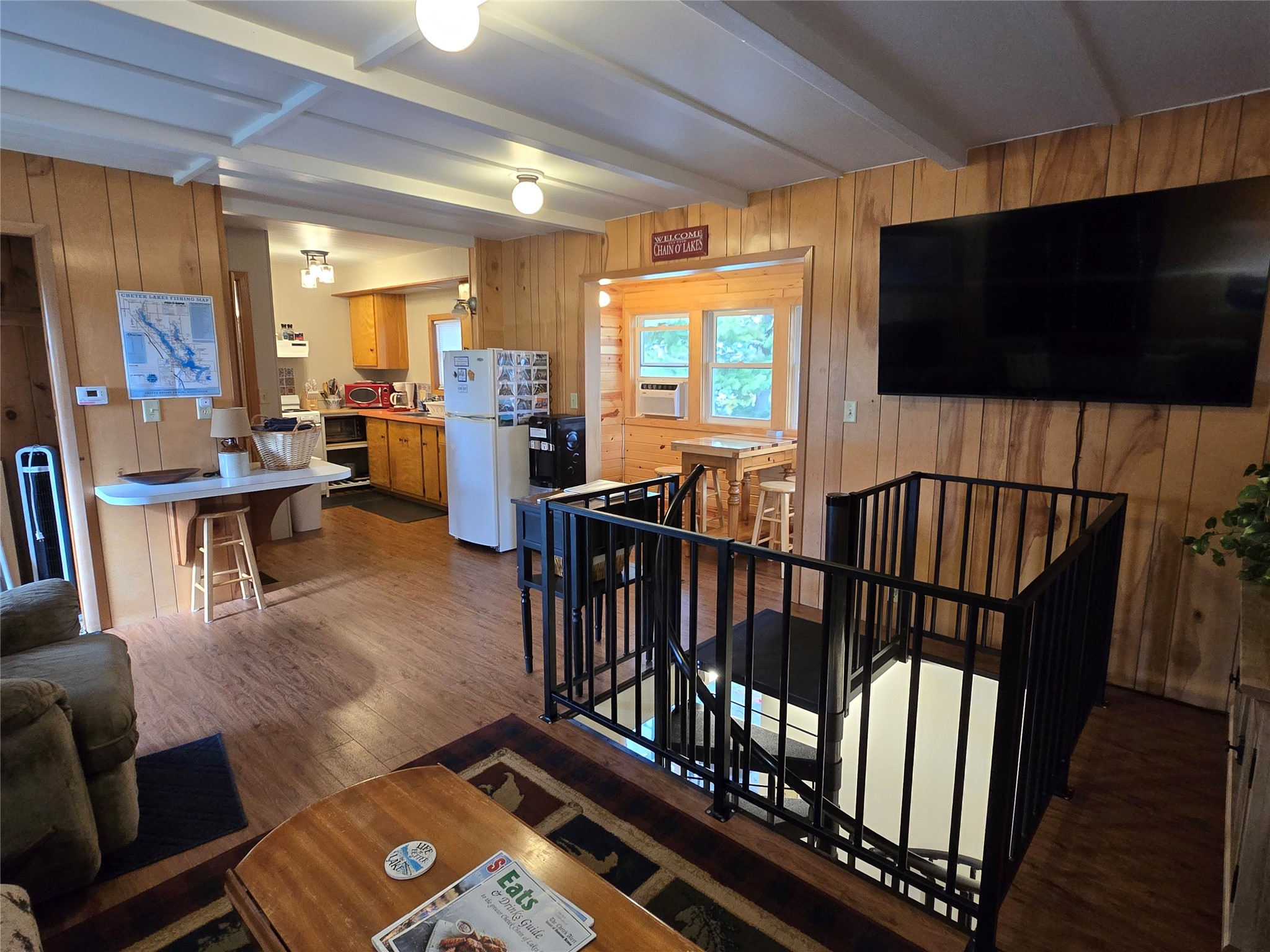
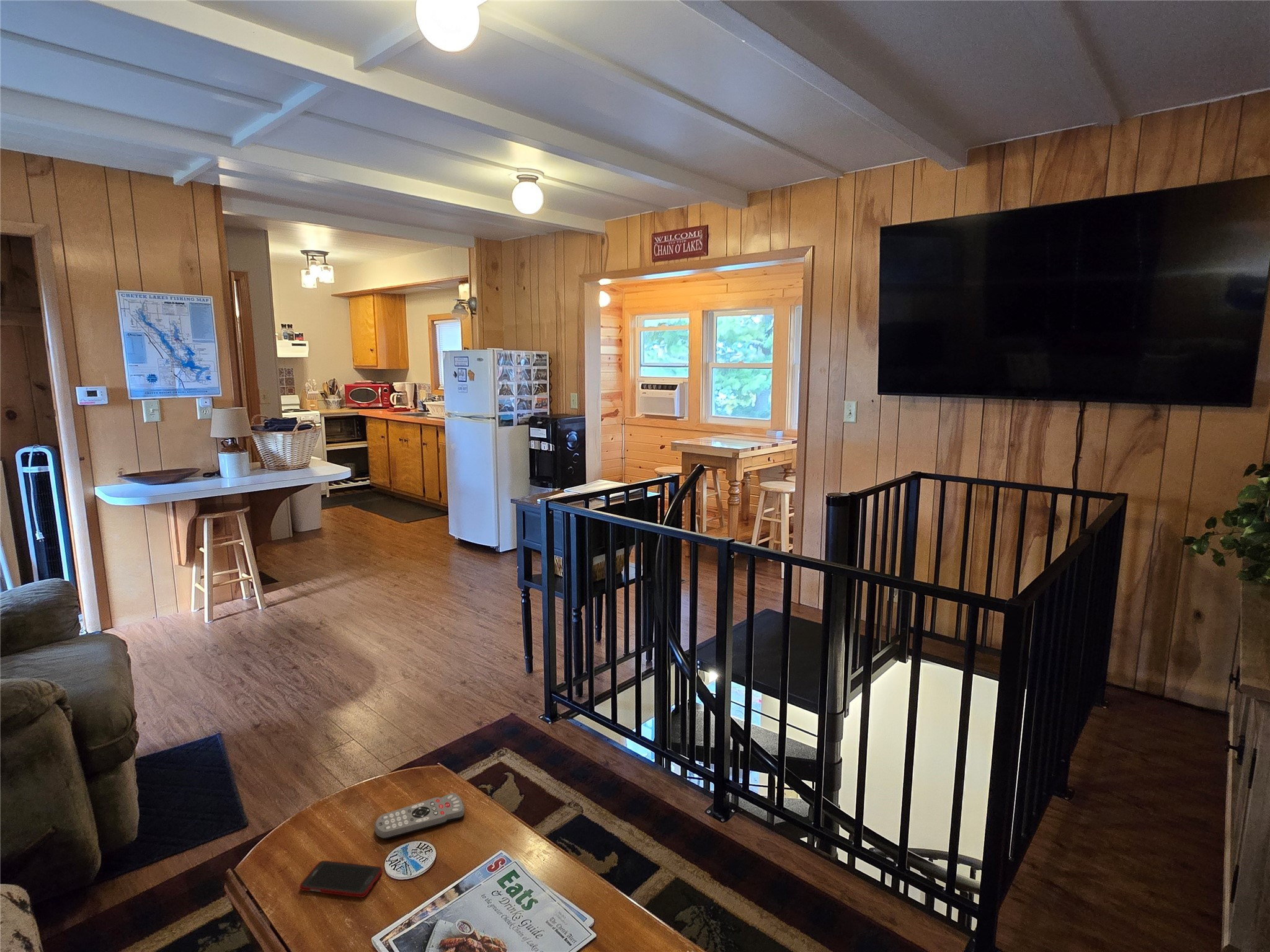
+ cell phone [299,860,383,898]
+ remote control [374,792,465,840]
